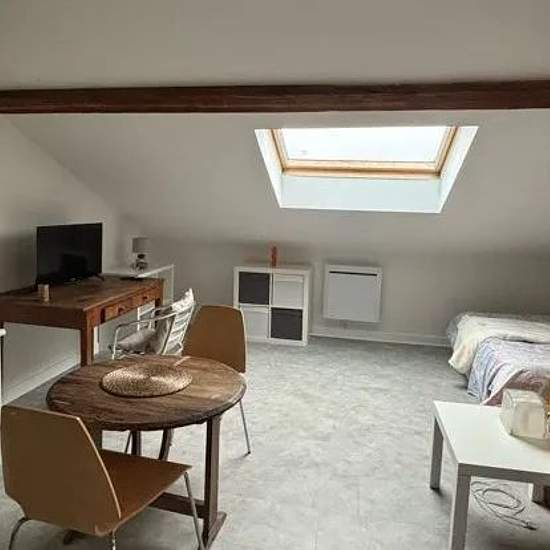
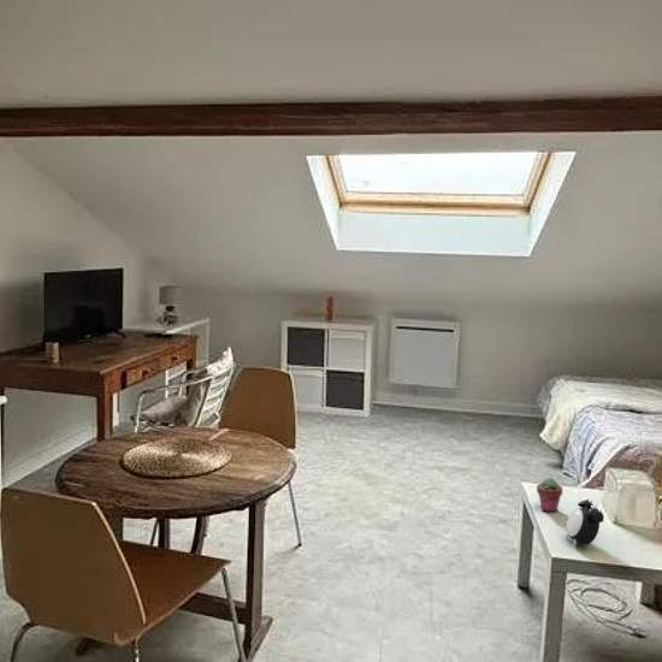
+ potted succulent [536,477,563,513]
+ alarm clock [565,497,605,548]
